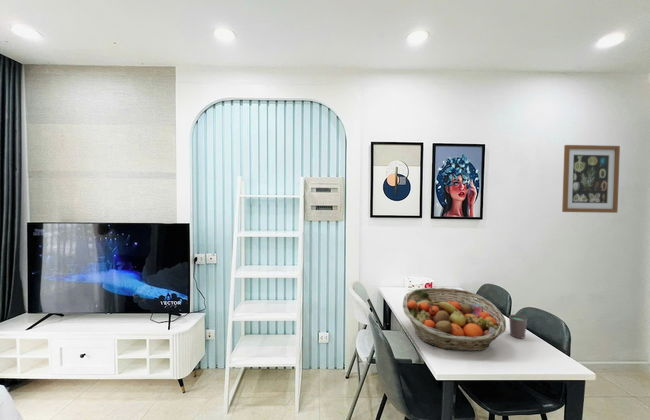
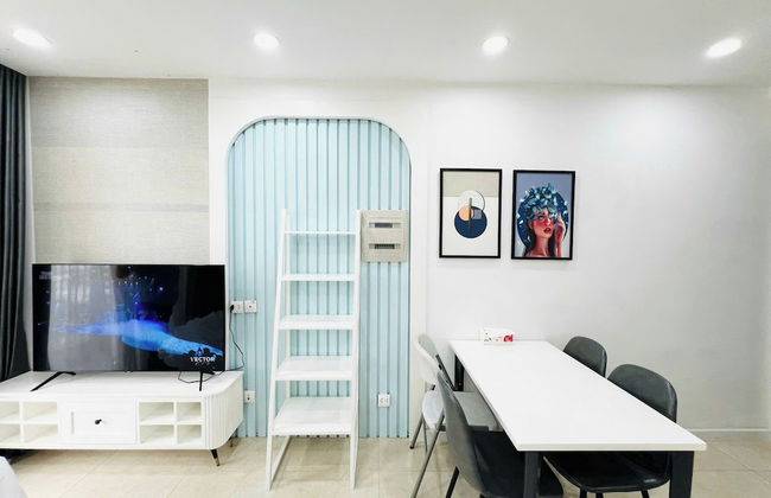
- cup [508,314,528,339]
- wall art [561,144,621,214]
- fruit basket [402,287,507,352]
